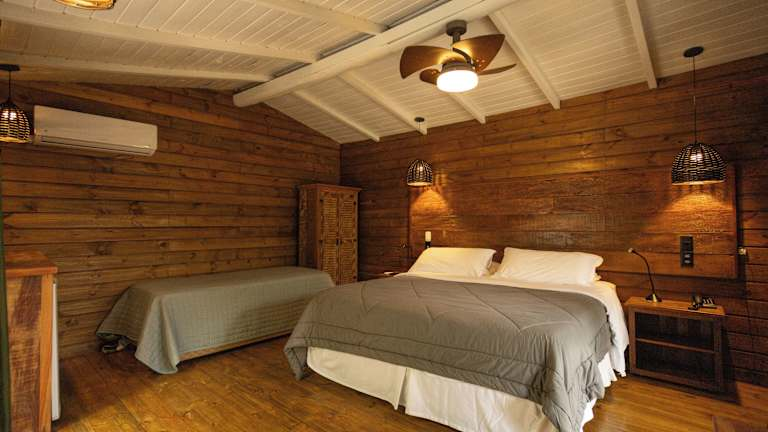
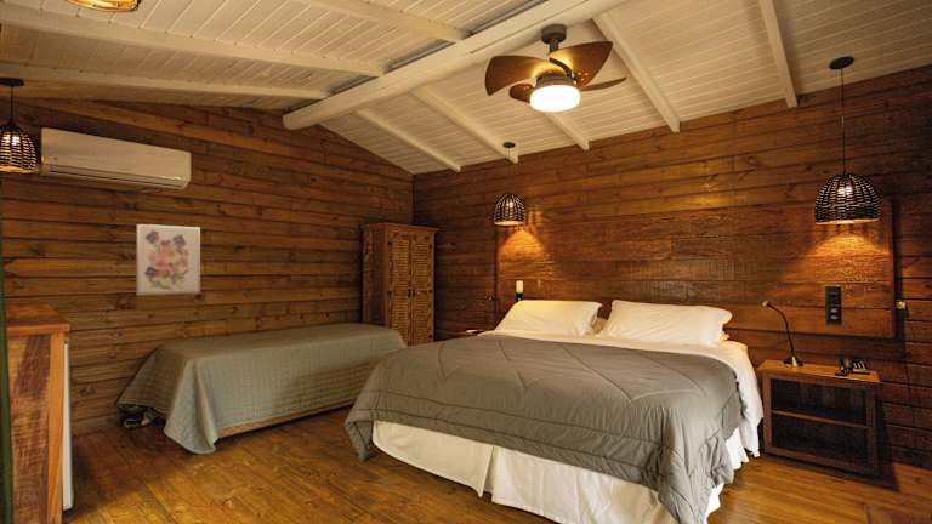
+ wall art [135,223,201,296]
